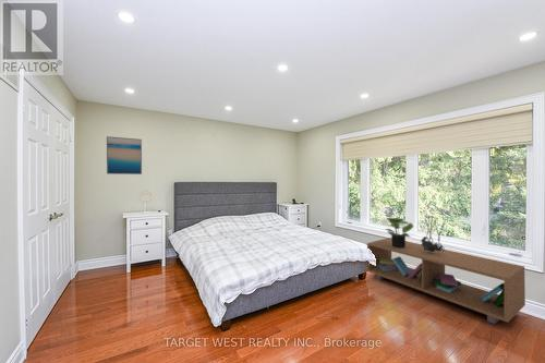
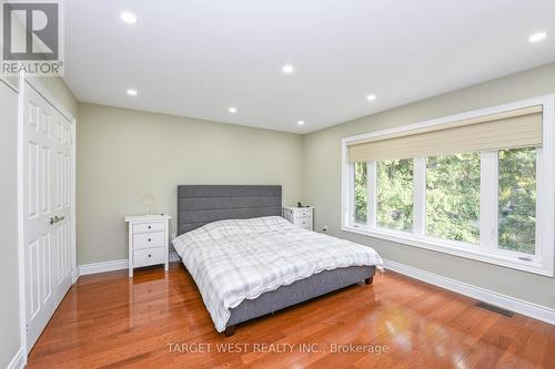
- potted plant [384,217,414,249]
- wall art [106,135,143,176]
- storage bench [366,237,526,325]
- dried flowers [420,214,447,253]
